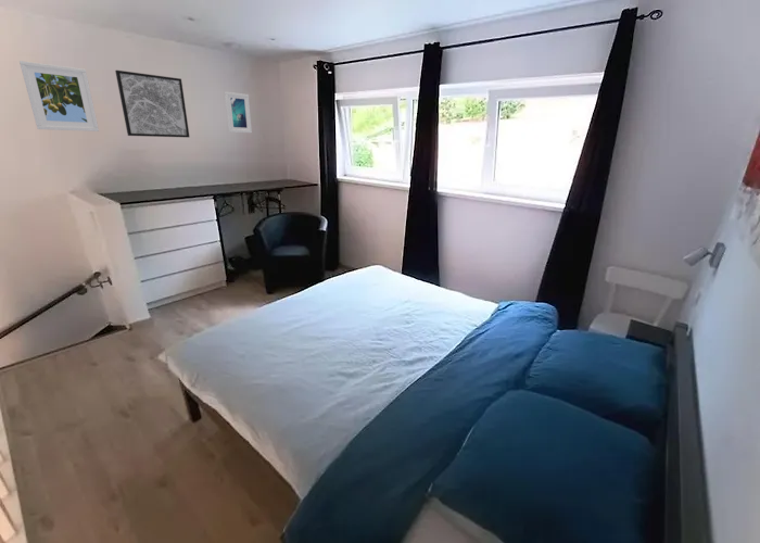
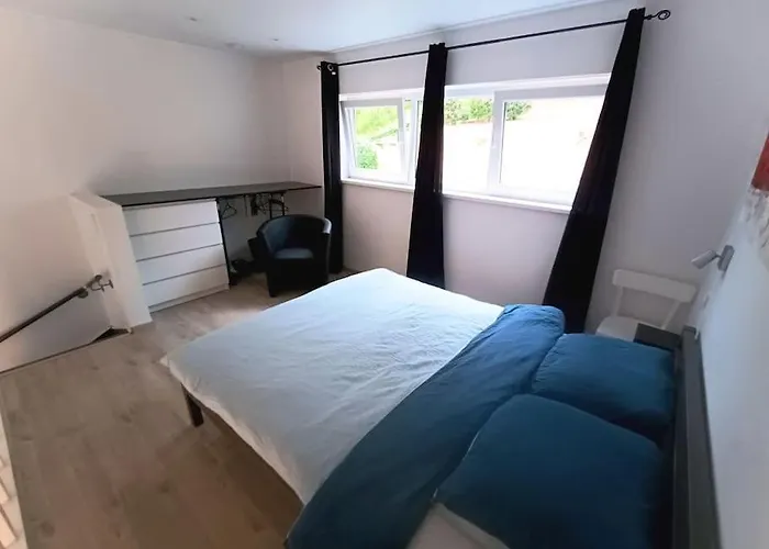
- wall art [114,70,190,138]
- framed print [224,91,253,134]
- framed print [18,60,100,132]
